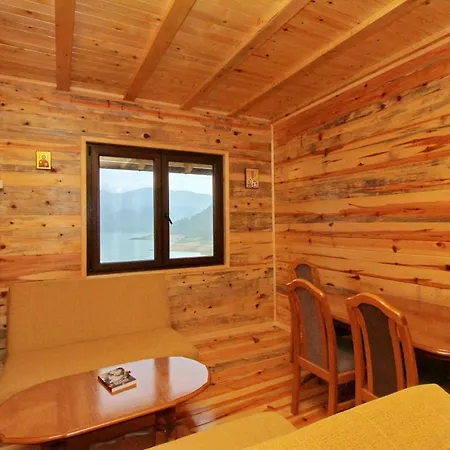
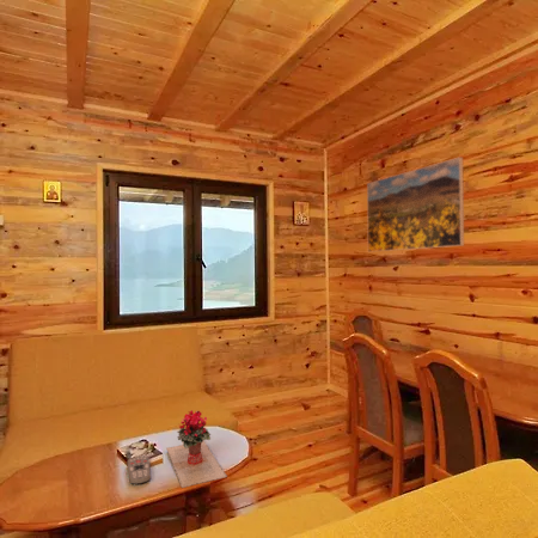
+ remote control [126,456,152,485]
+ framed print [366,155,465,253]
+ potted flower [165,409,228,489]
